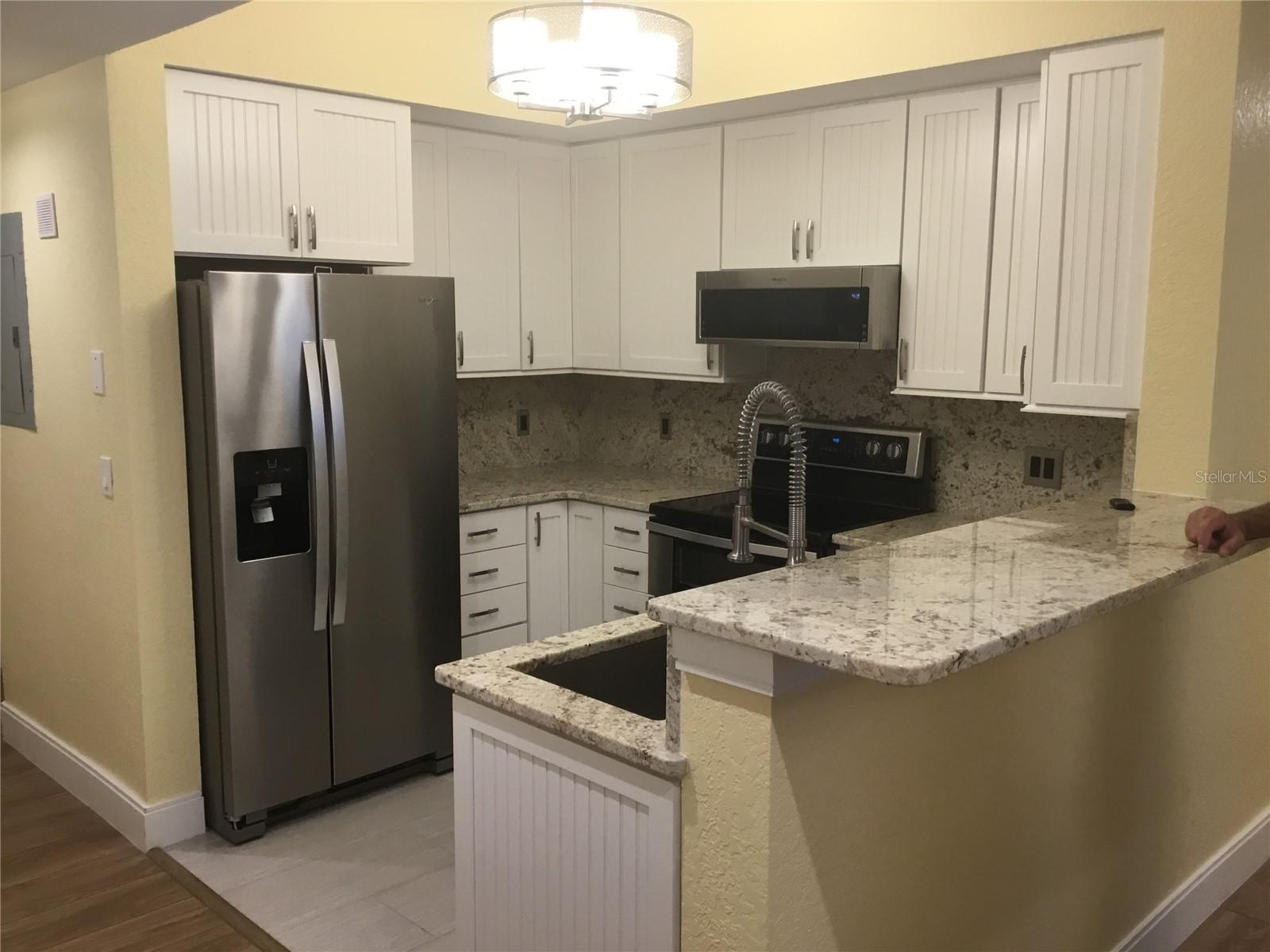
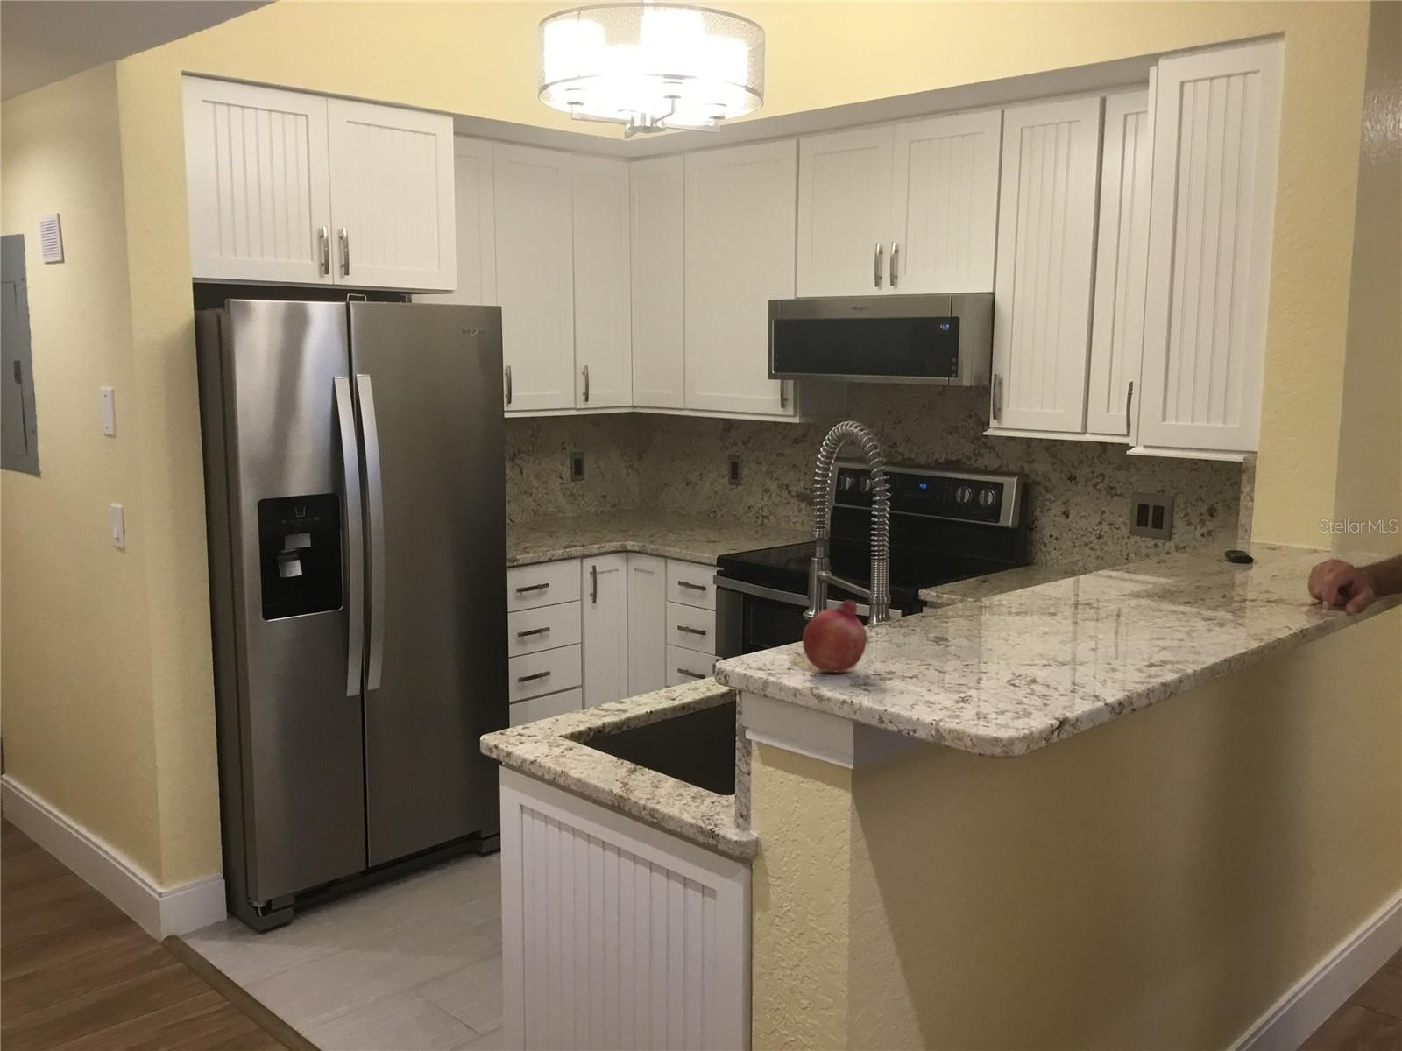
+ fruit [801,599,868,673]
